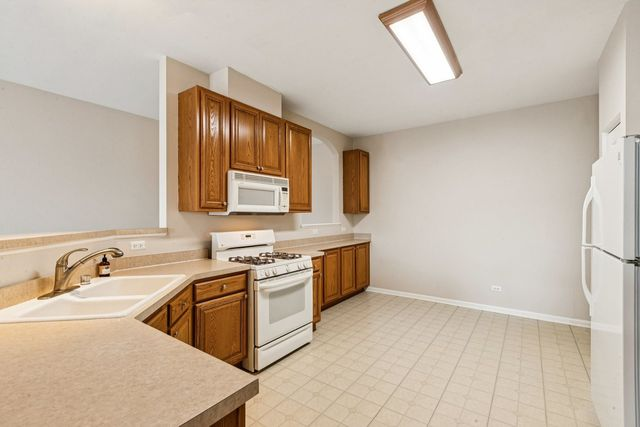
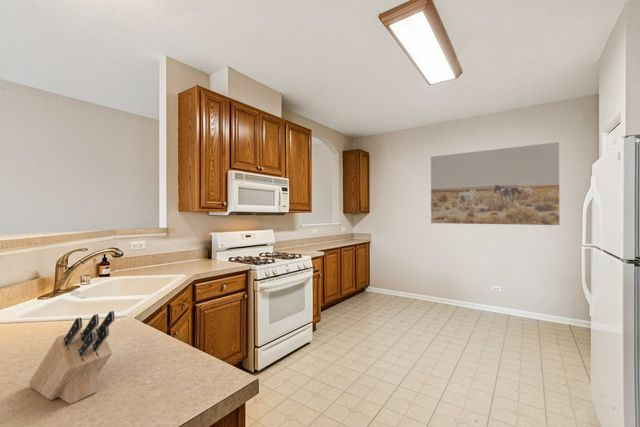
+ wall art [430,141,561,226]
+ knife block [28,310,115,405]
